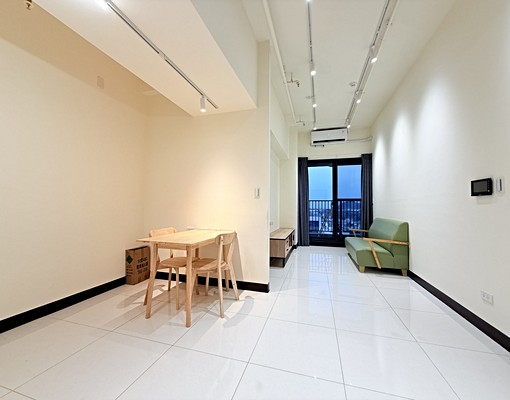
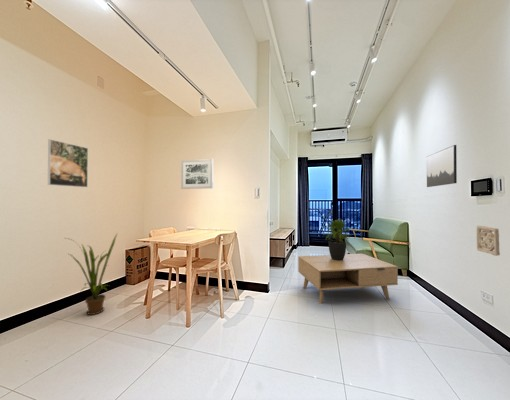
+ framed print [47,138,89,188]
+ coffee table [297,253,399,305]
+ wall art [180,158,214,190]
+ house plant [65,232,119,316]
+ potted plant [322,218,351,261]
+ wall ornament [476,225,501,257]
+ wall art [426,144,458,188]
